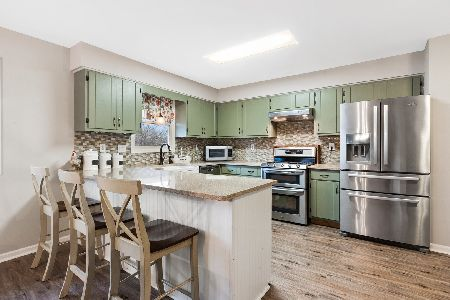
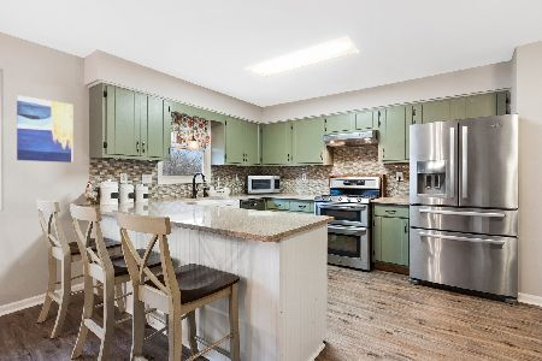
+ wall art [16,94,73,164]
